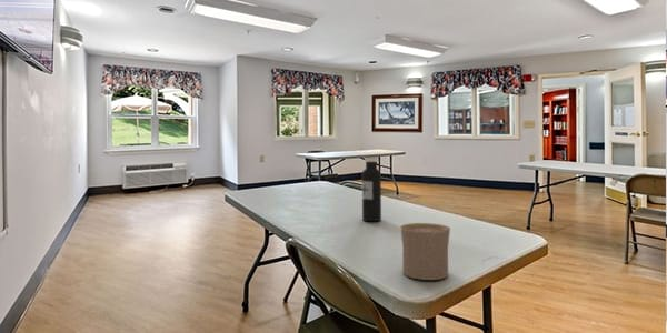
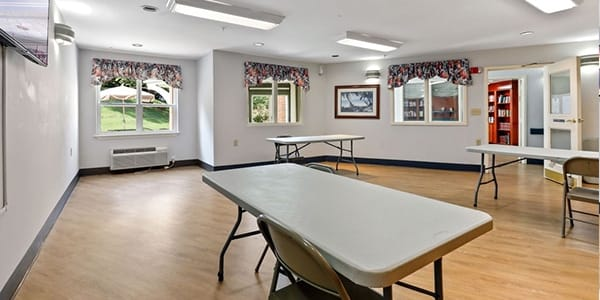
- cup [399,222,451,281]
- water bottle [360,157,382,222]
